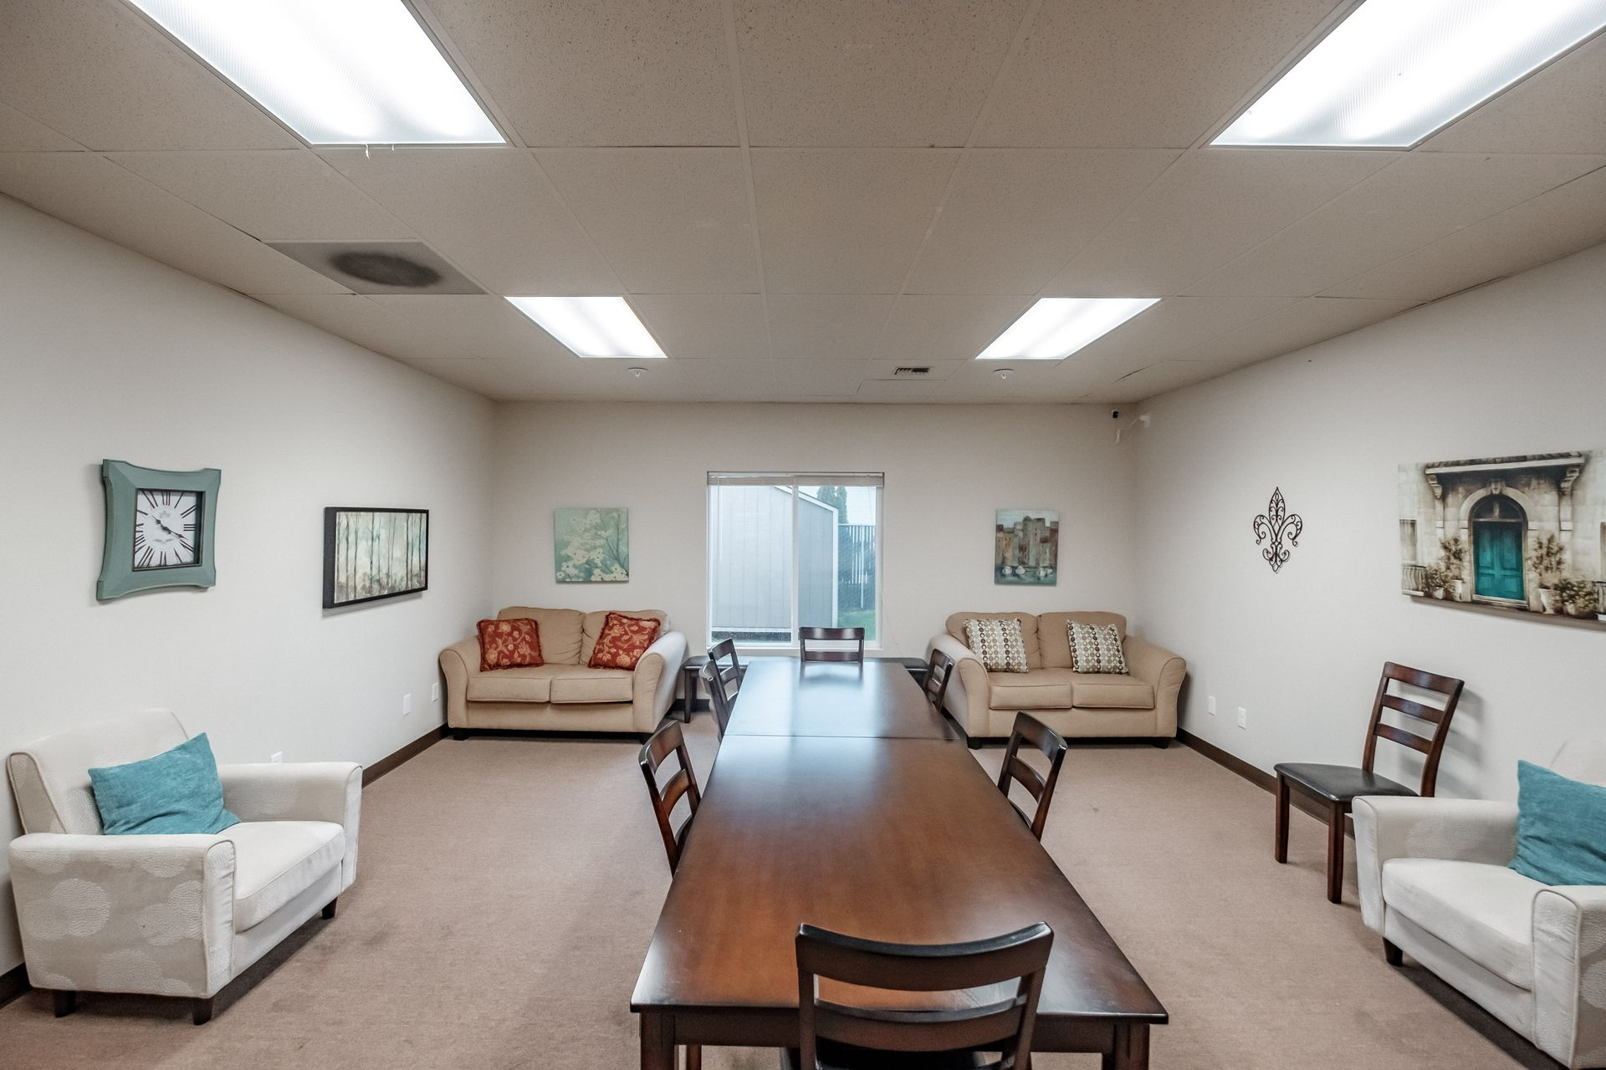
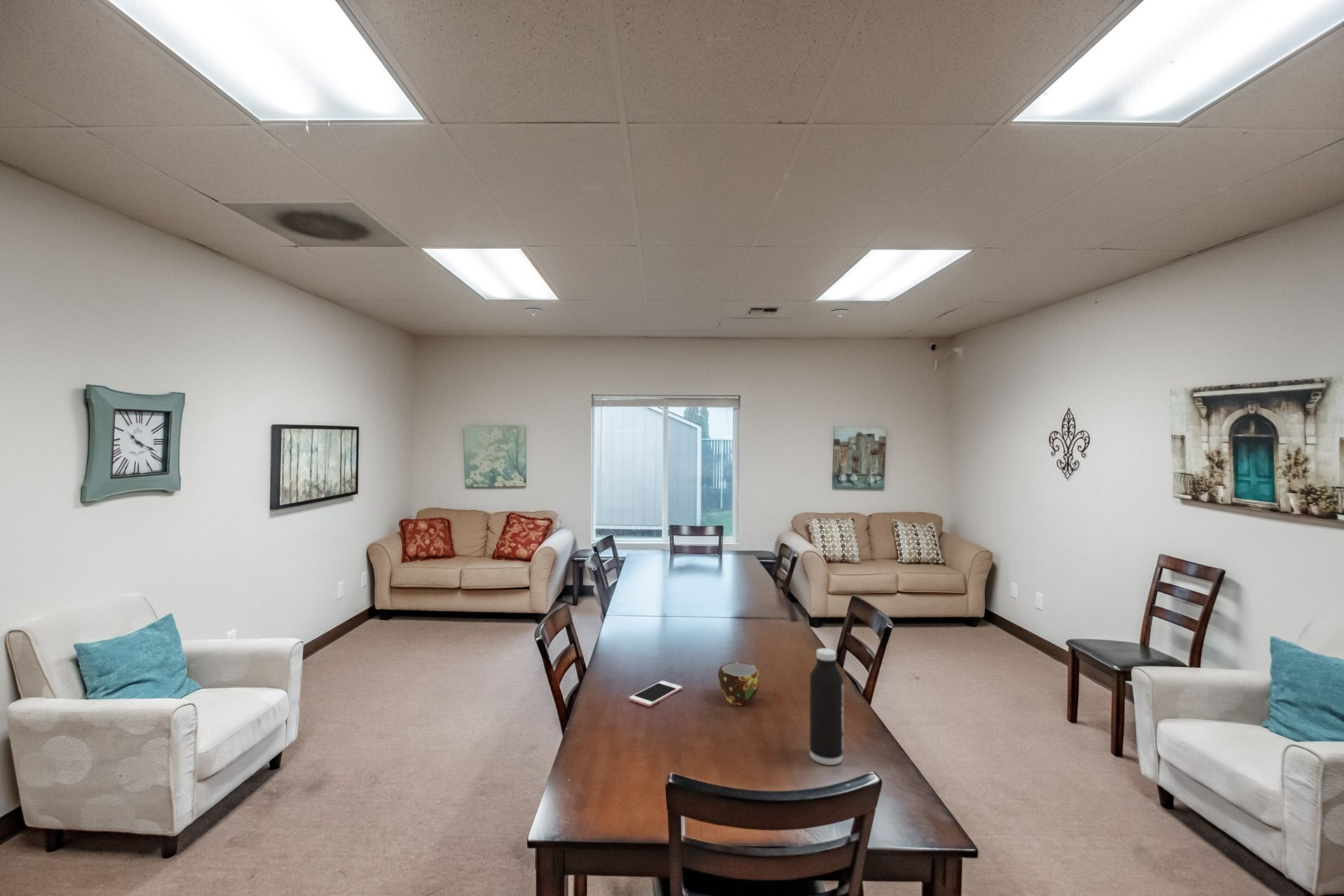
+ cell phone [629,680,682,707]
+ water bottle [809,647,844,766]
+ cup [717,661,760,706]
